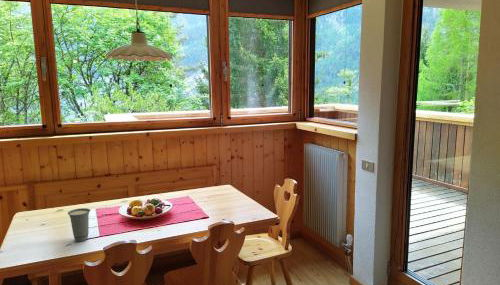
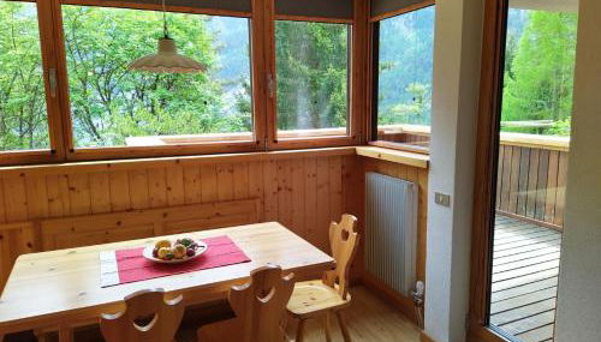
- cup [67,207,91,243]
